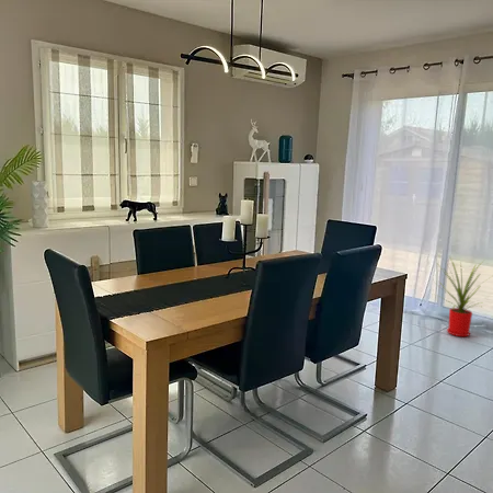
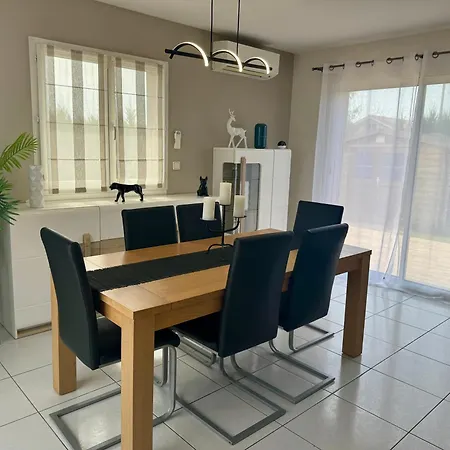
- house plant [432,255,493,337]
